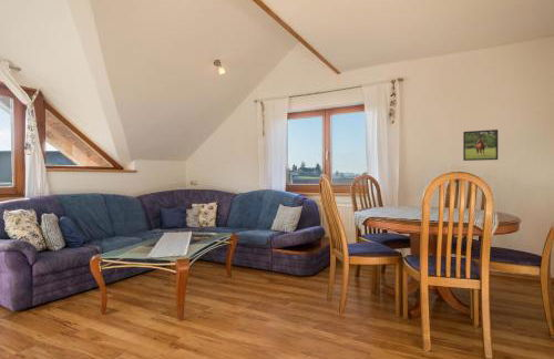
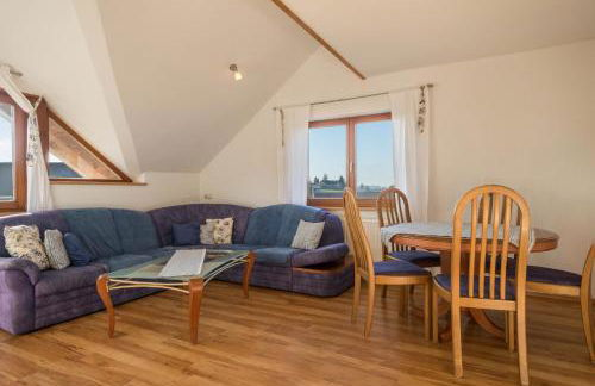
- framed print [462,129,499,162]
